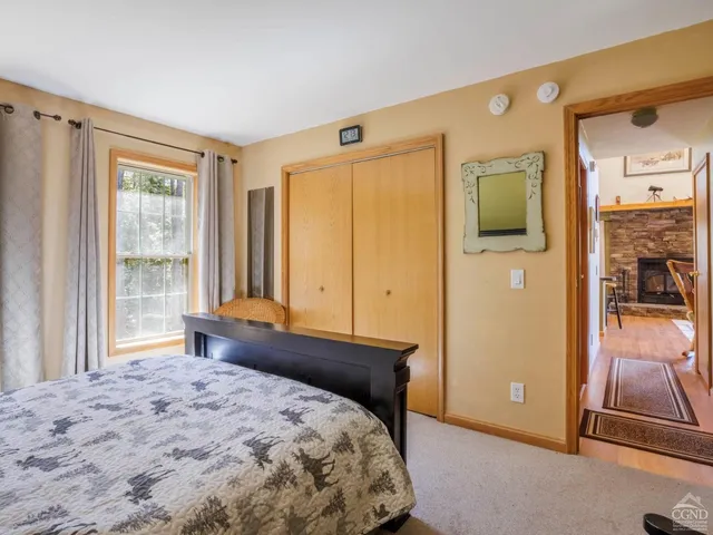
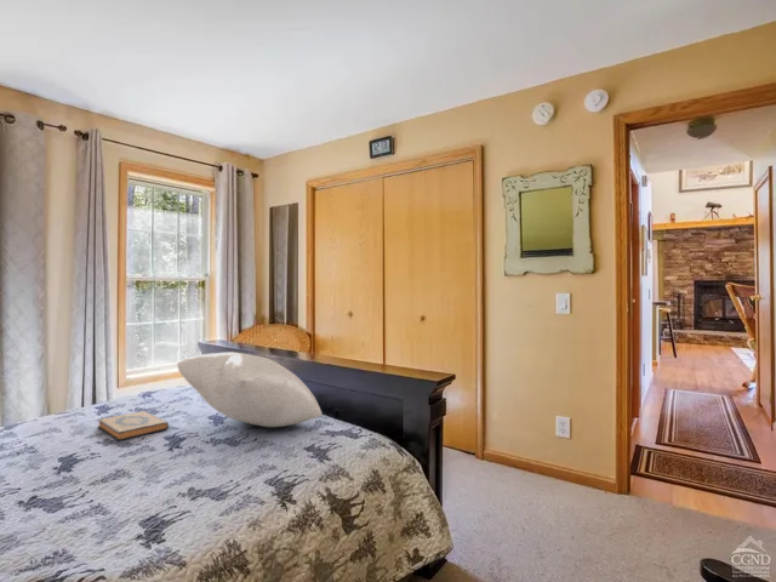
+ pillow [176,350,324,428]
+ hardback book [97,410,170,443]
